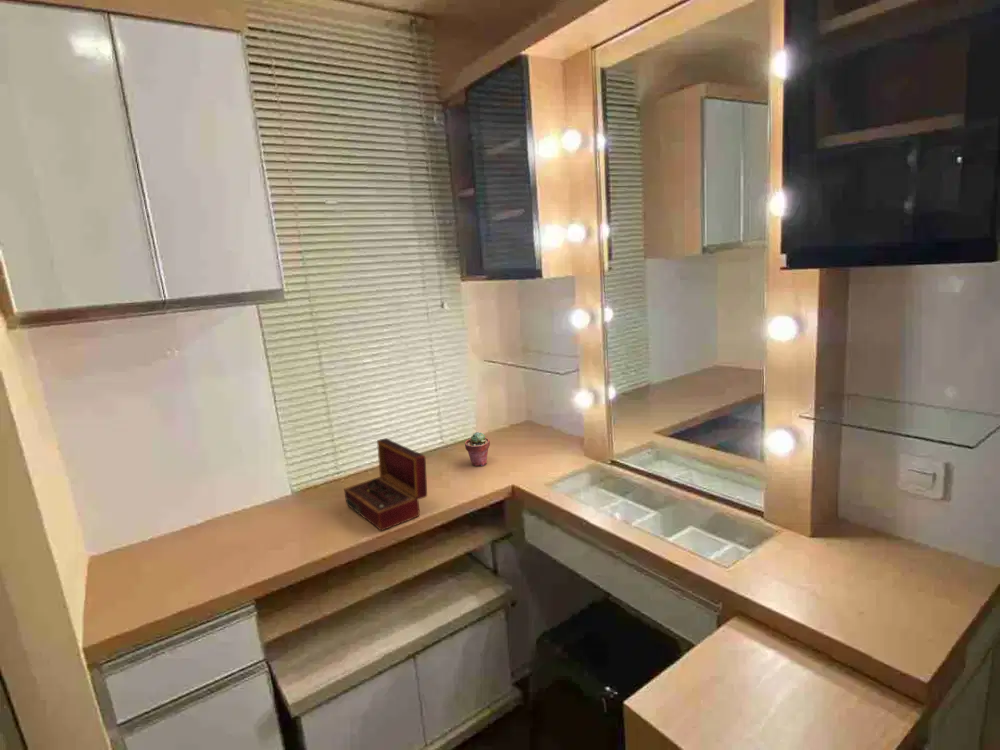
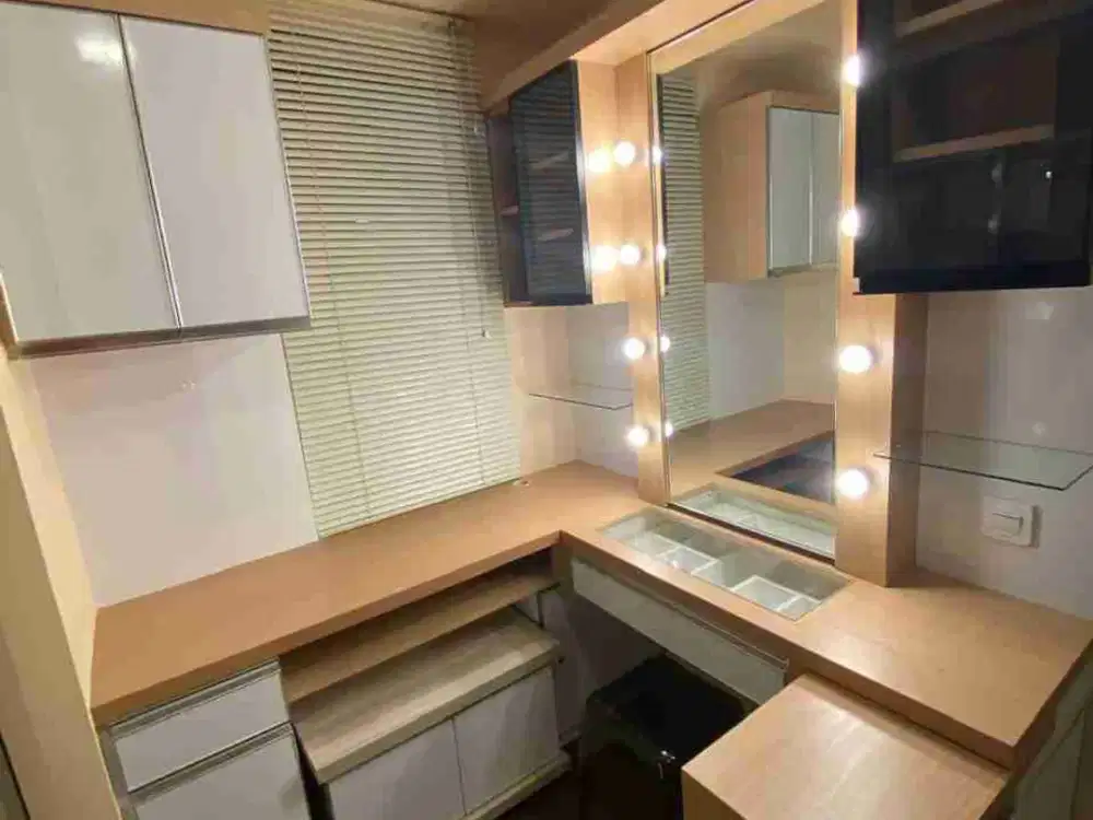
- wooden box [343,437,428,531]
- potted succulent [464,431,491,467]
